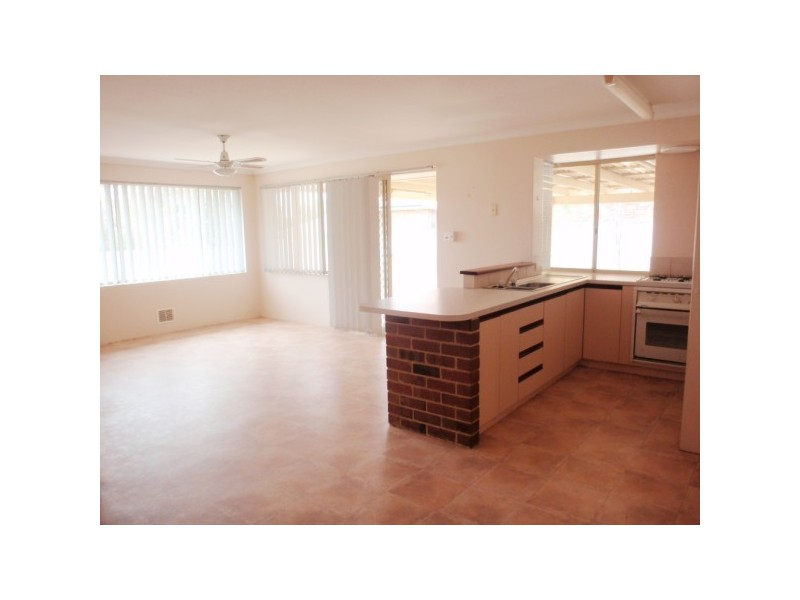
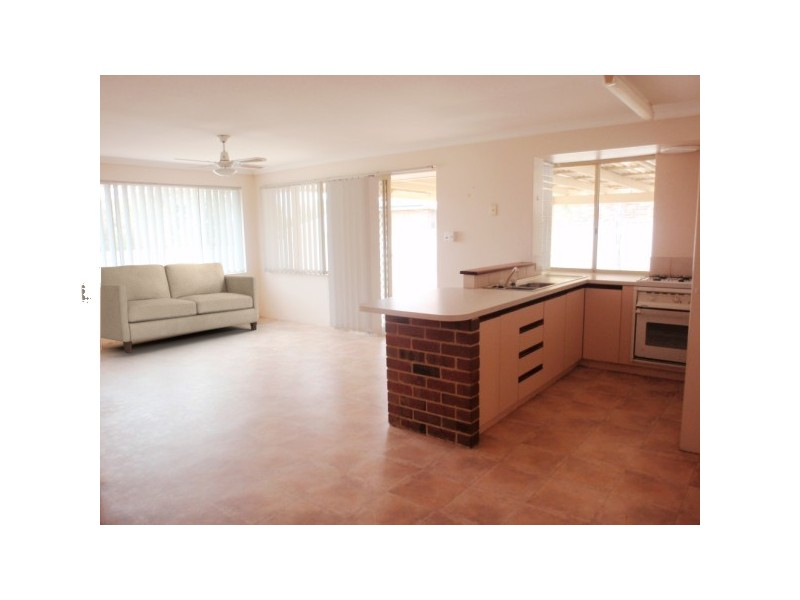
+ sofa [81,262,260,354]
